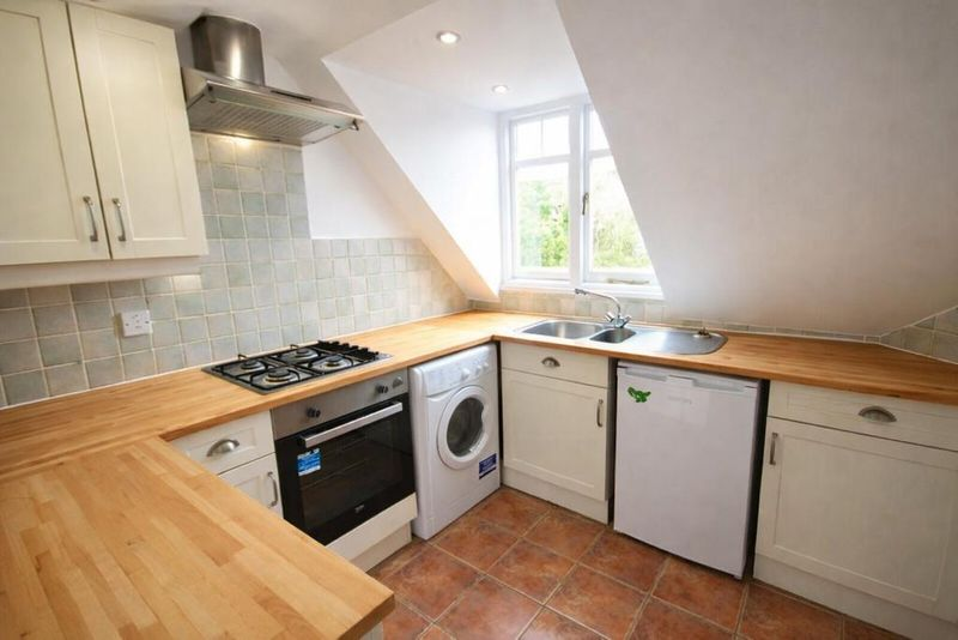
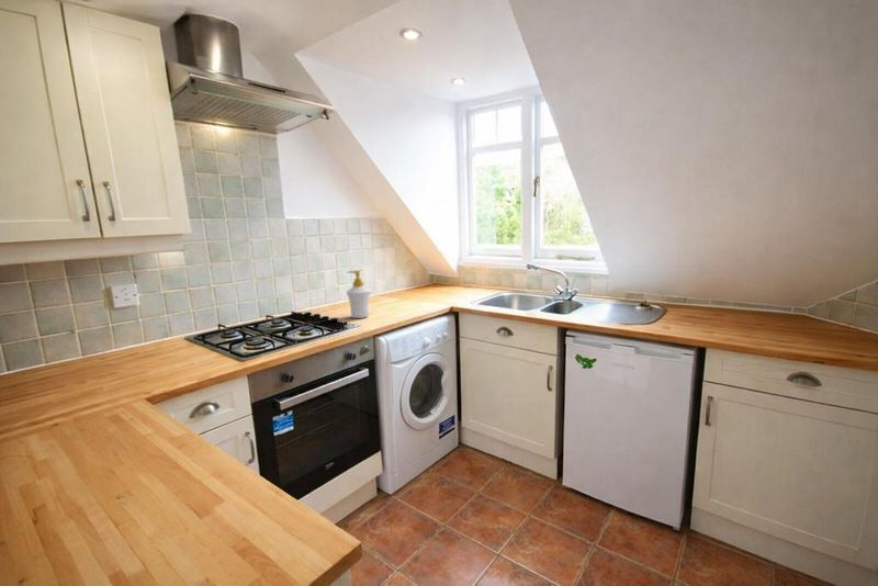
+ soap bottle [346,269,372,319]
